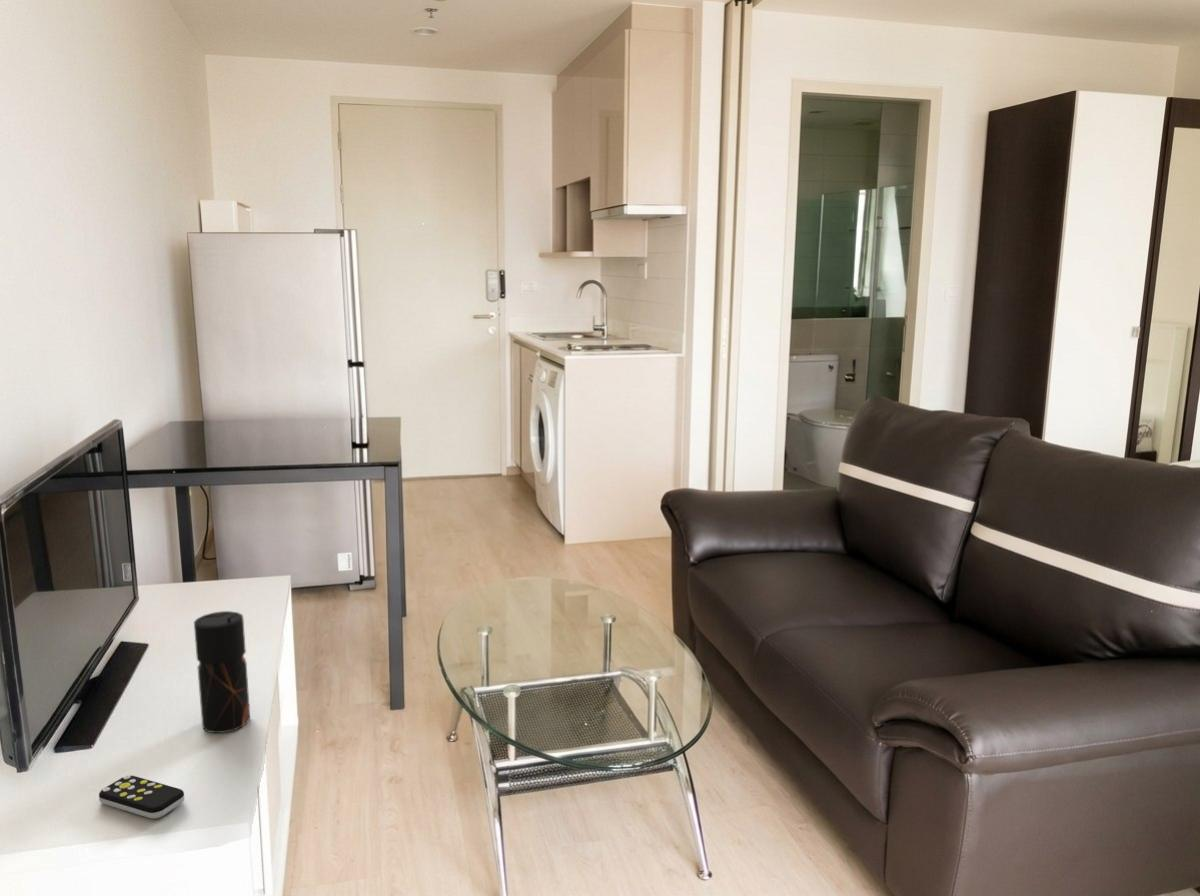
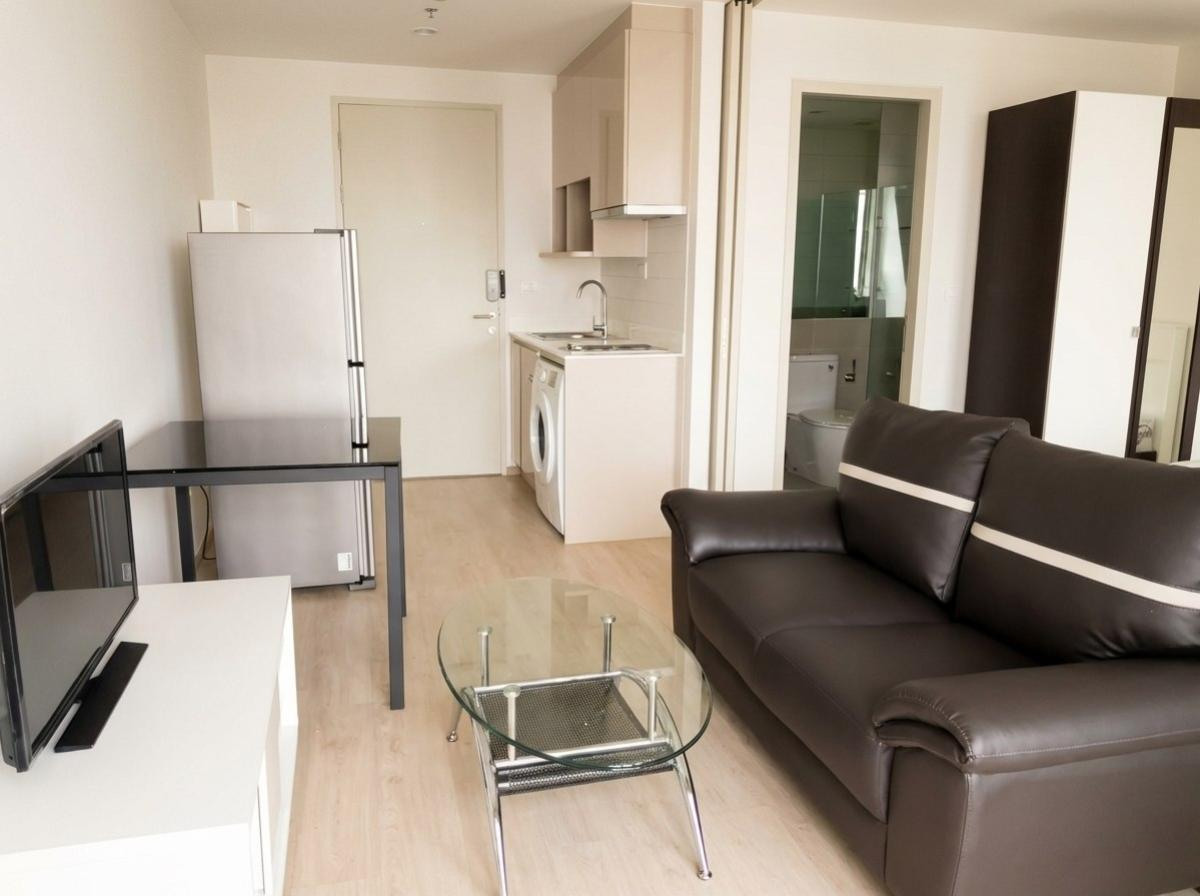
- pepper grinder [193,610,251,734]
- remote control [98,774,185,819]
